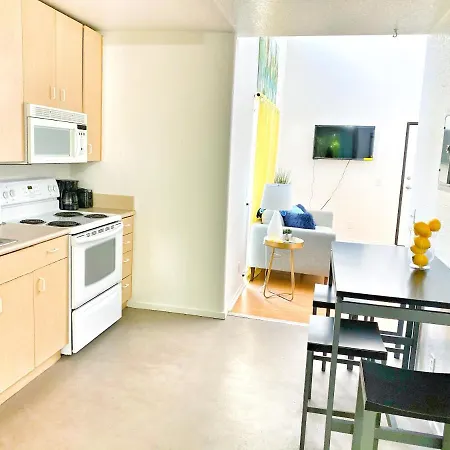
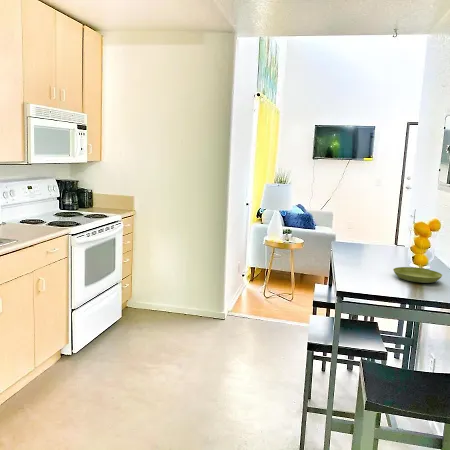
+ saucer [392,266,443,284]
